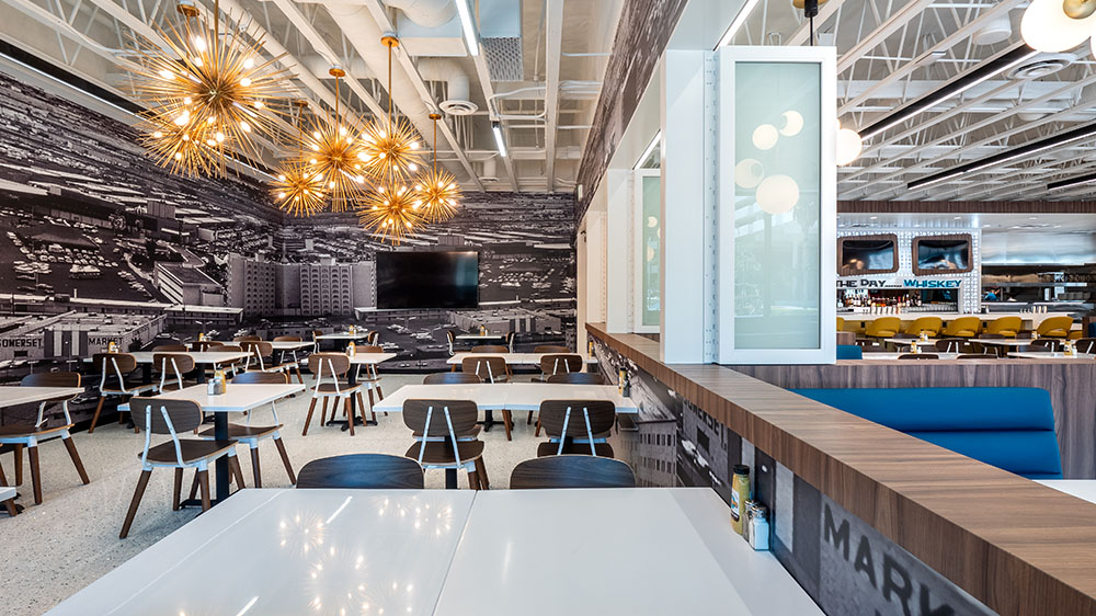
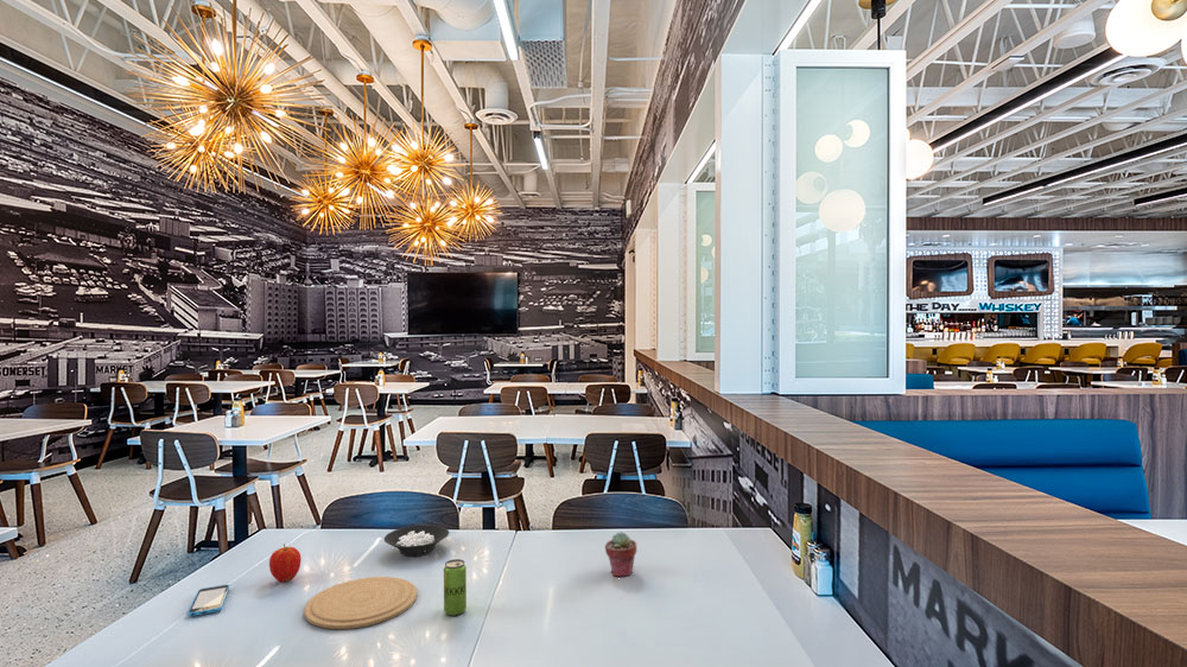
+ cereal bowl [383,523,451,558]
+ apple [268,542,303,584]
+ plate [303,576,418,630]
+ smartphone [186,584,230,617]
+ beverage can [443,558,468,617]
+ potted succulent [604,531,637,578]
